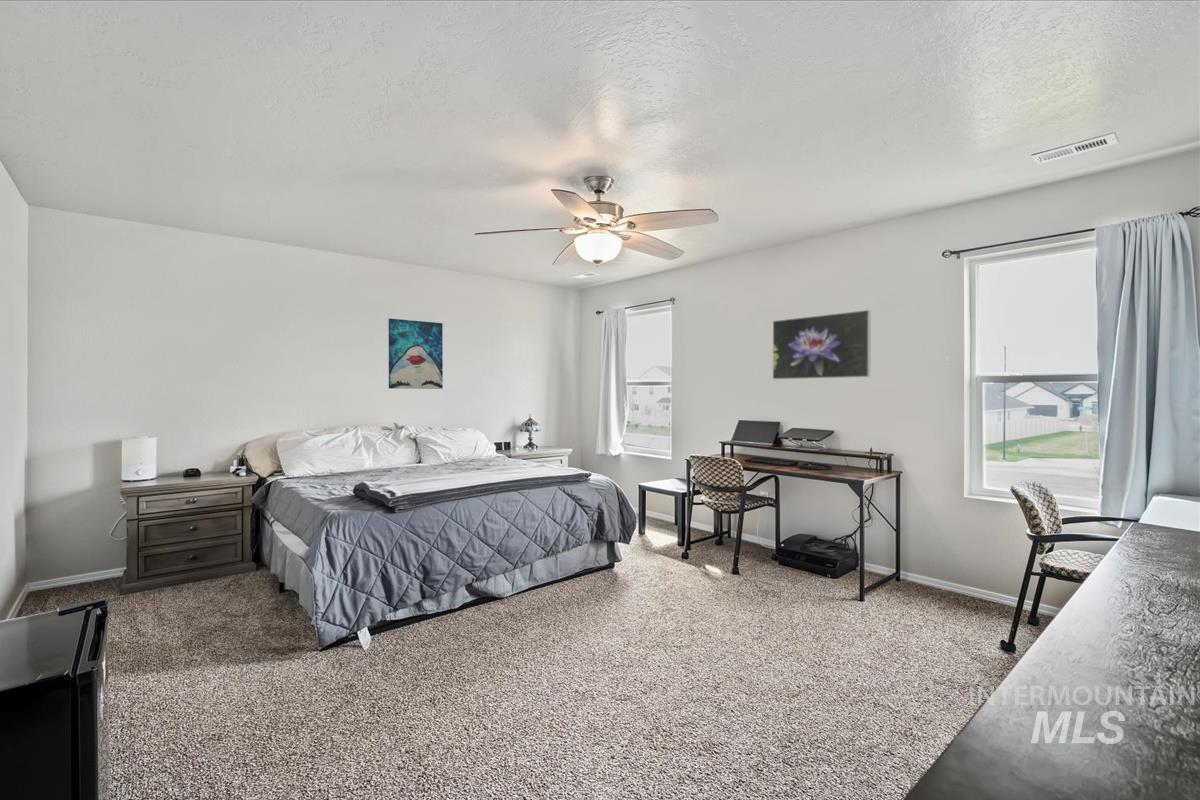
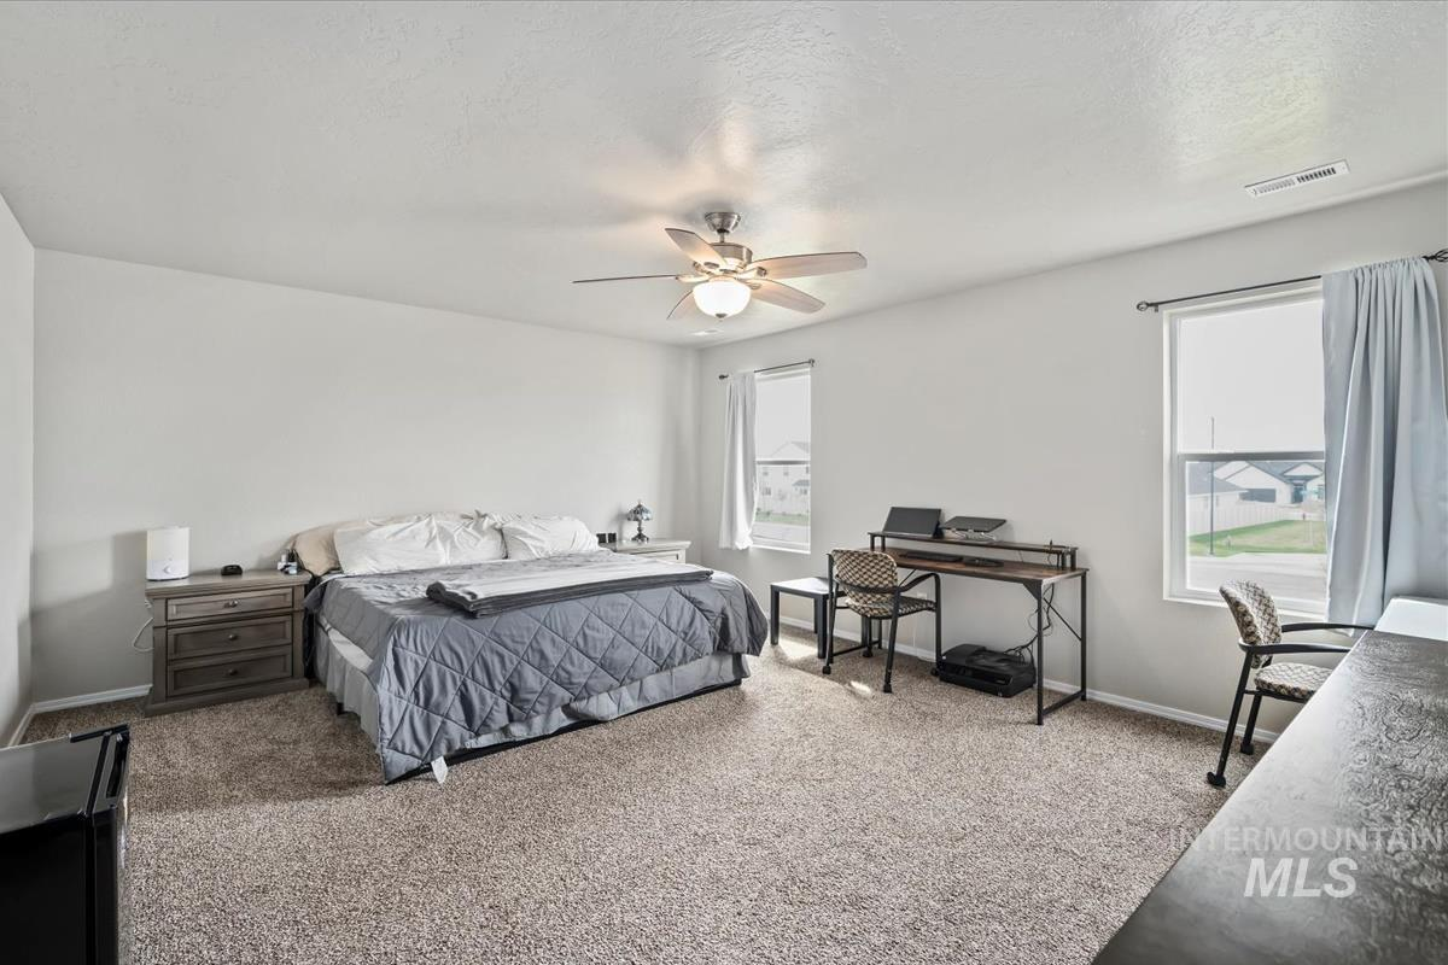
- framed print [772,309,871,380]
- wall art [388,318,444,390]
